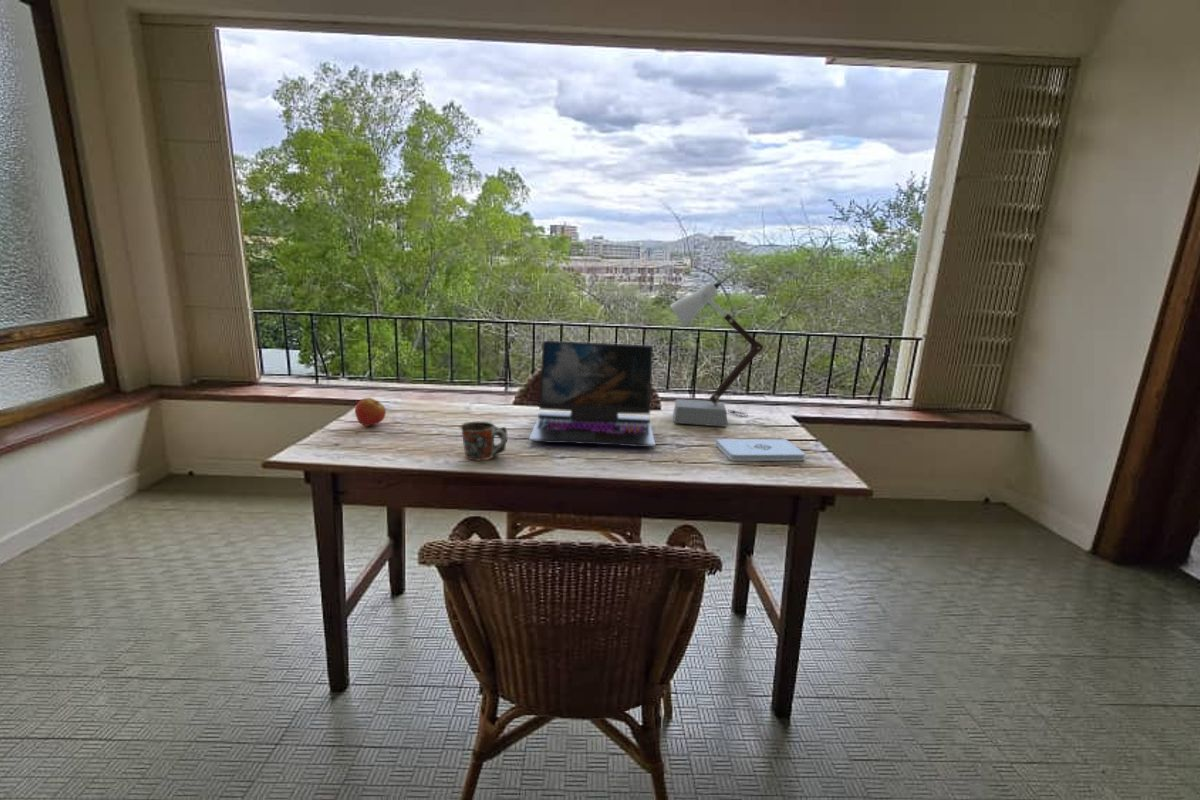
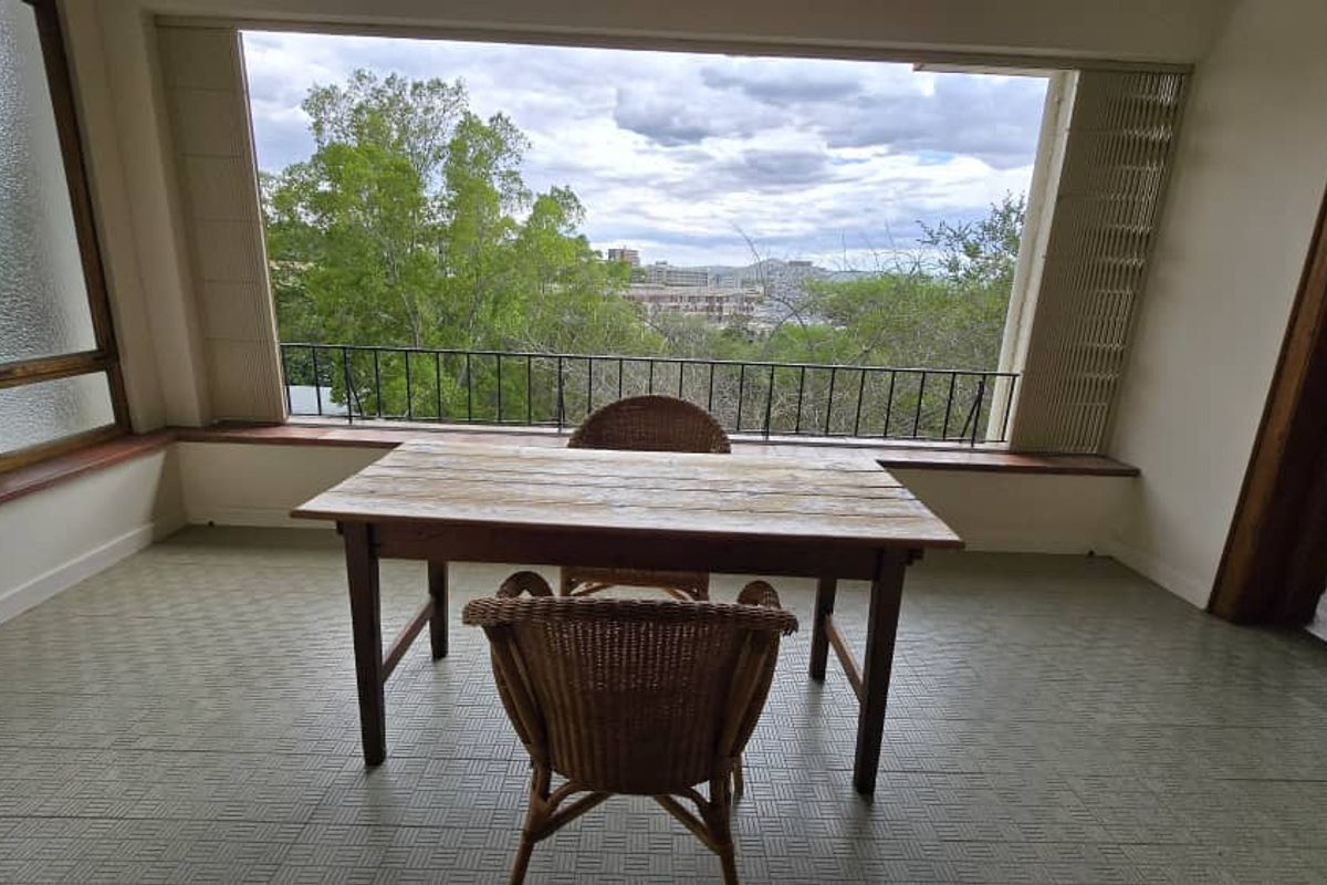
- laptop [528,340,657,448]
- apple [354,397,387,427]
- mug [459,421,509,462]
- notepad [715,438,806,462]
- desk lamp [669,279,765,428]
